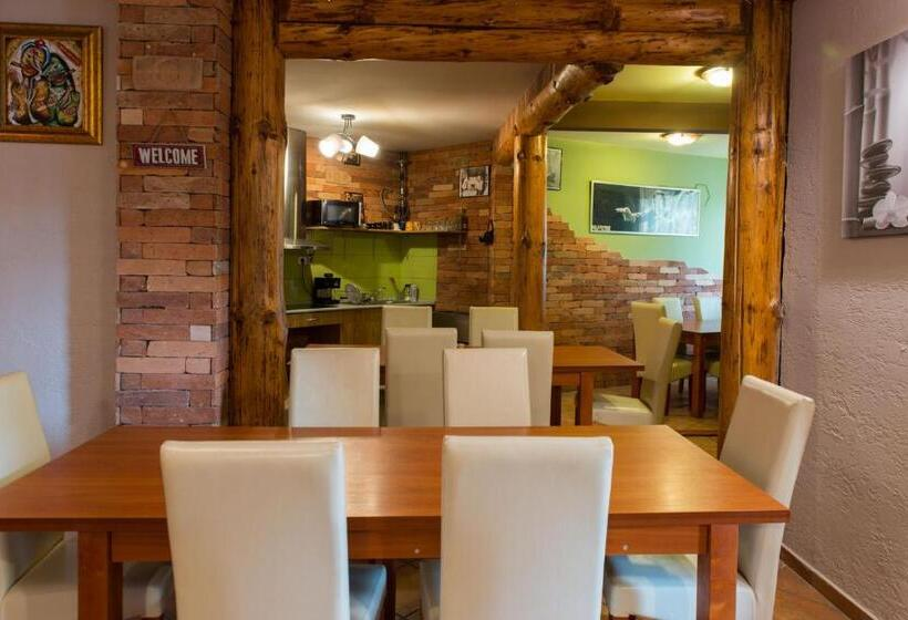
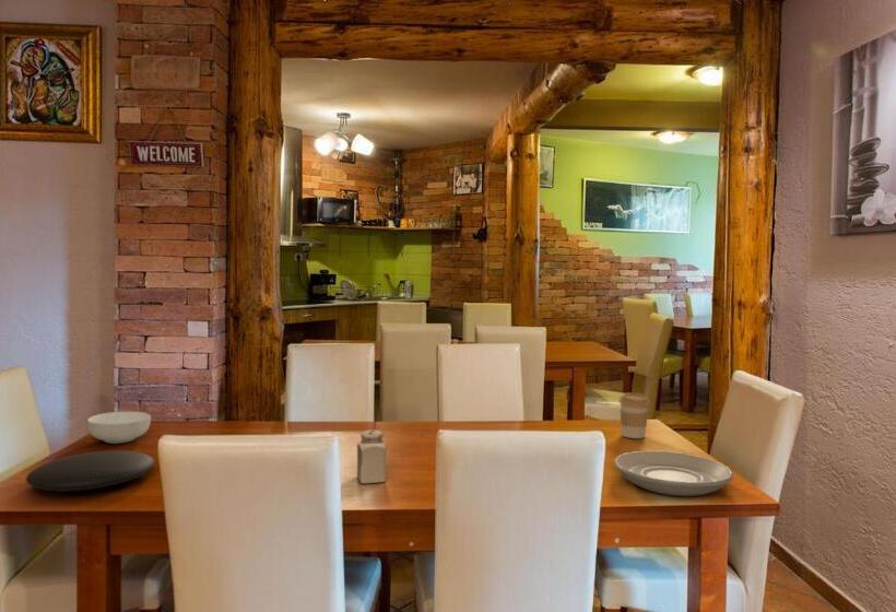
+ plate [25,449,155,492]
+ plate [613,450,734,497]
+ salt shaker [356,428,387,484]
+ cereal bowl [86,411,152,445]
+ coffee cup [618,392,651,439]
